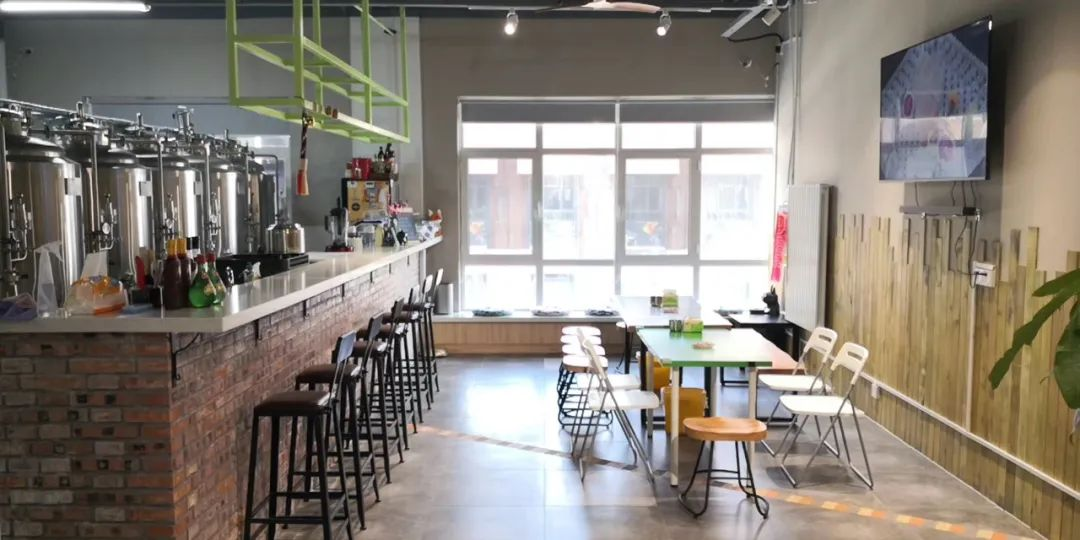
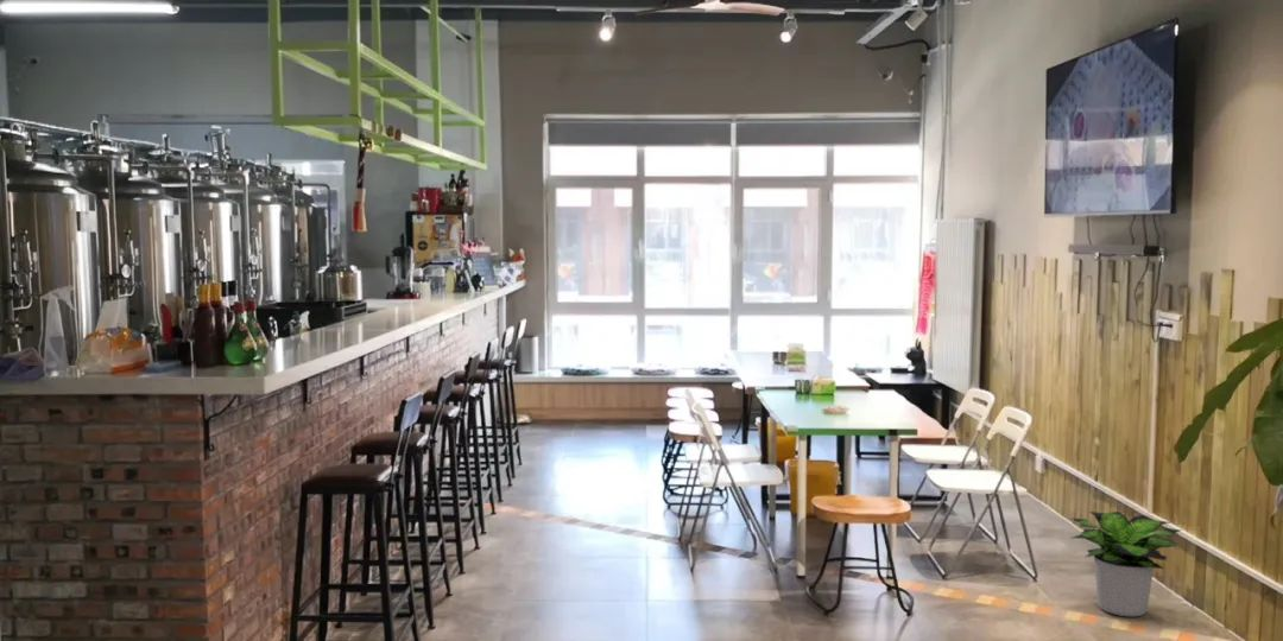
+ potted plant [1070,510,1194,618]
